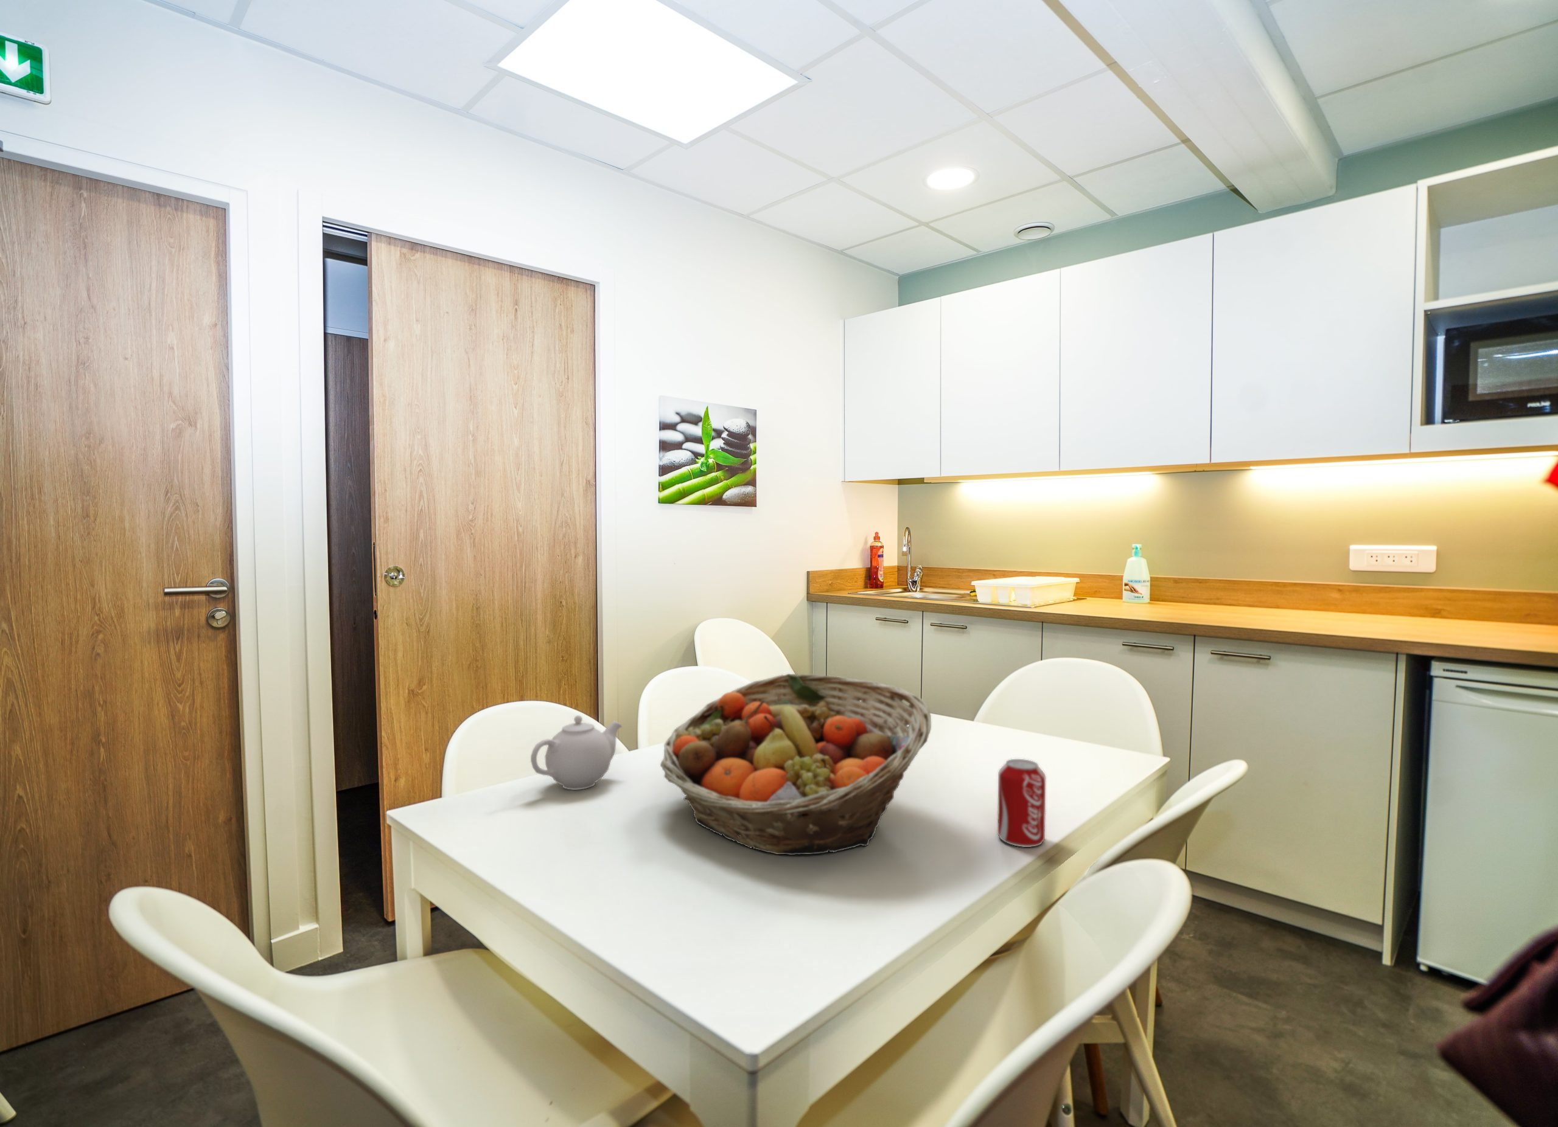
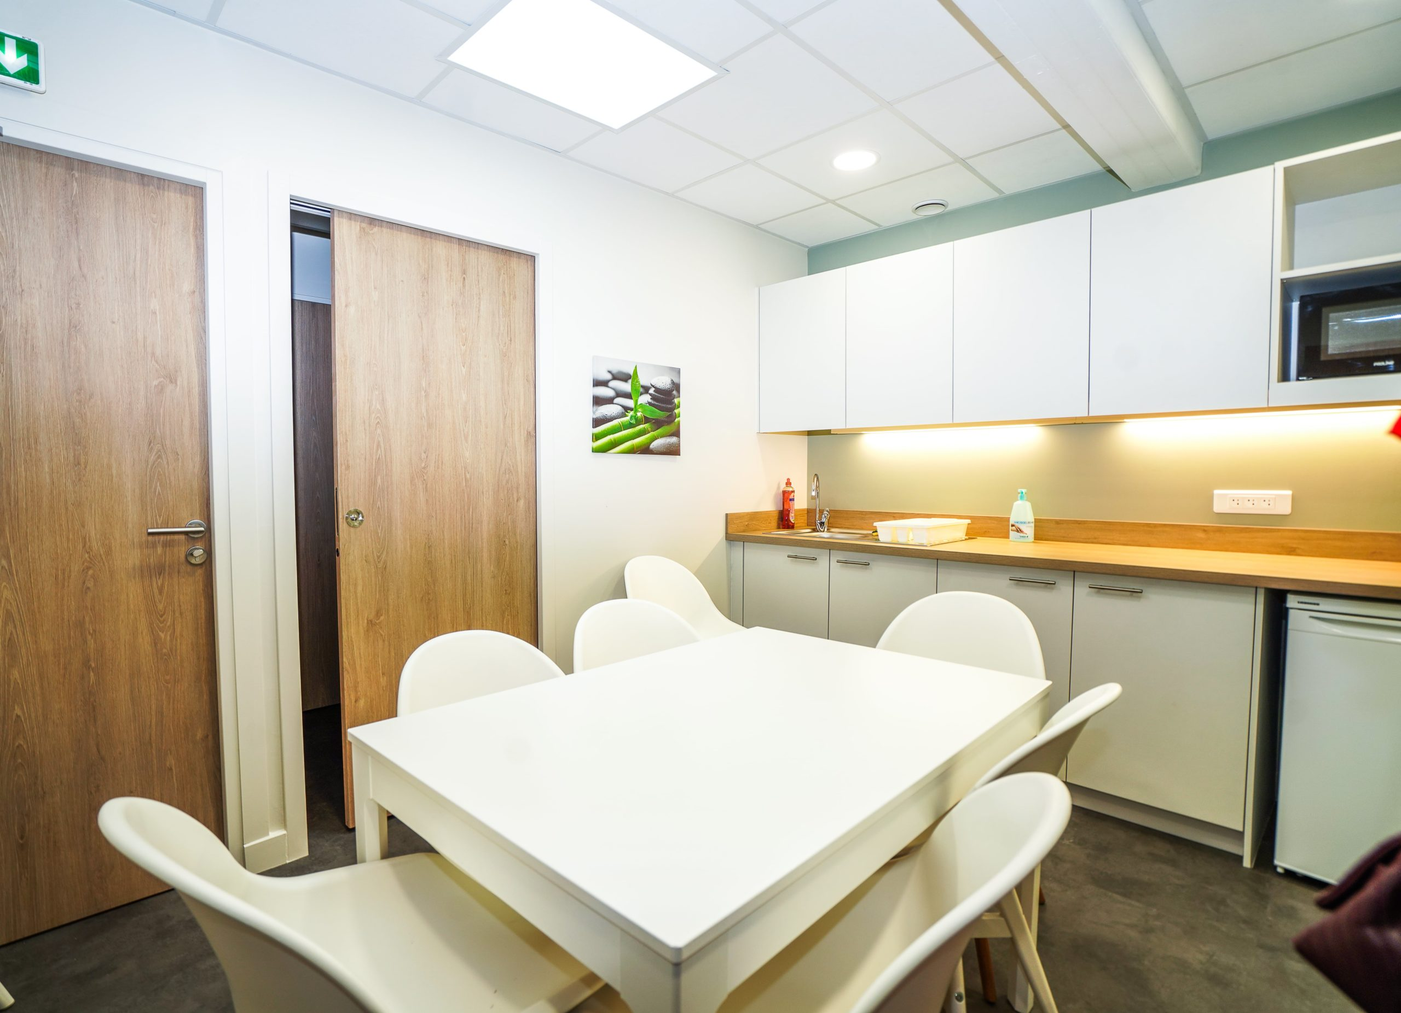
- teapot [530,715,623,791]
- beverage can [997,758,1046,848]
- fruit basket [659,672,931,856]
